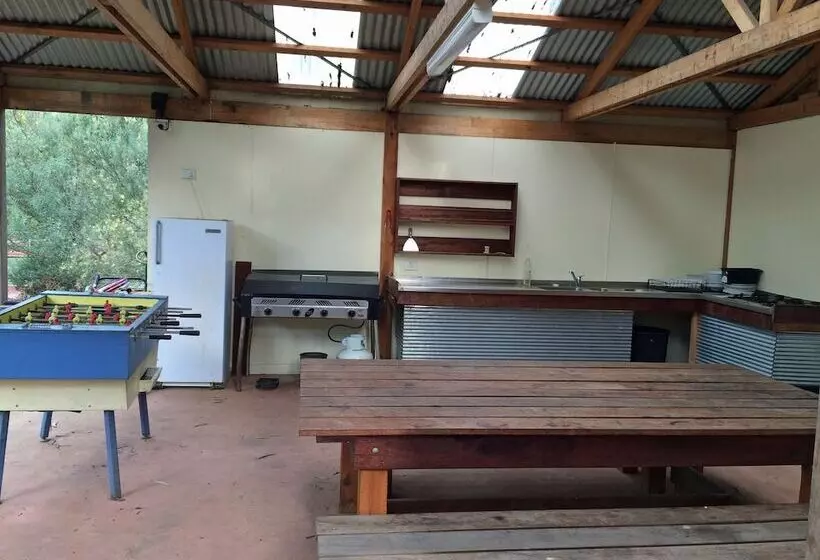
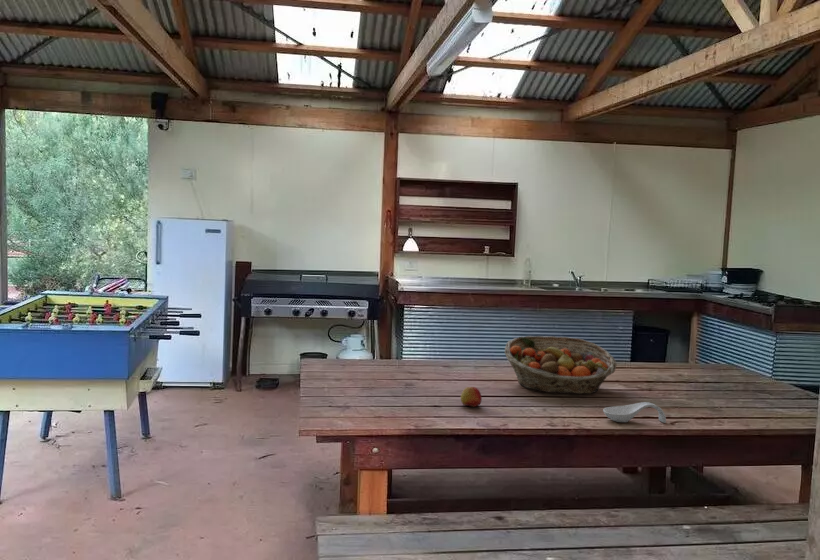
+ spoon rest [602,401,667,424]
+ apple [460,386,483,408]
+ fruit basket [504,335,618,395]
